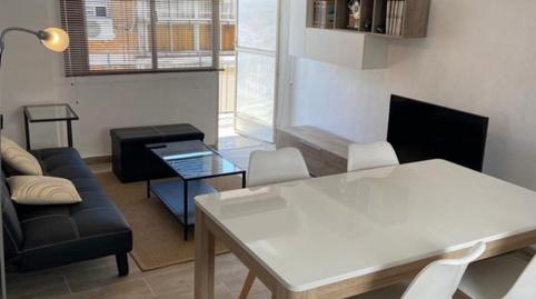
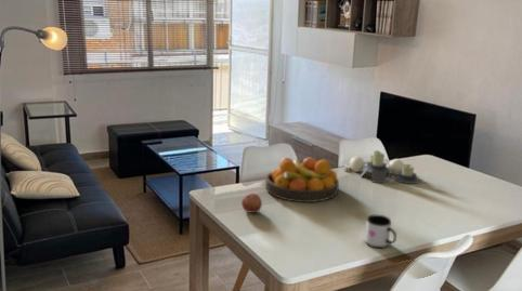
+ apple [240,193,263,214]
+ candle holder [342,149,426,185]
+ fruit bowl [264,157,340,203]
+ mug [364,213,397,249]
